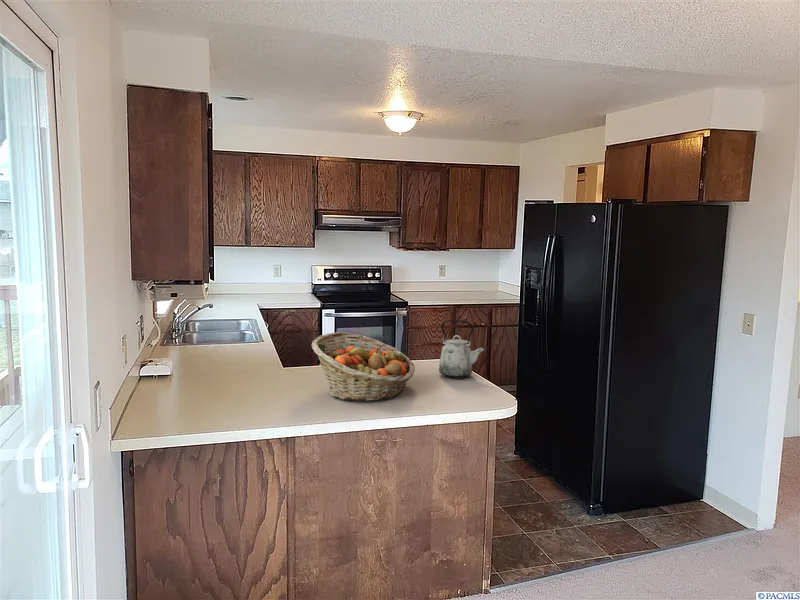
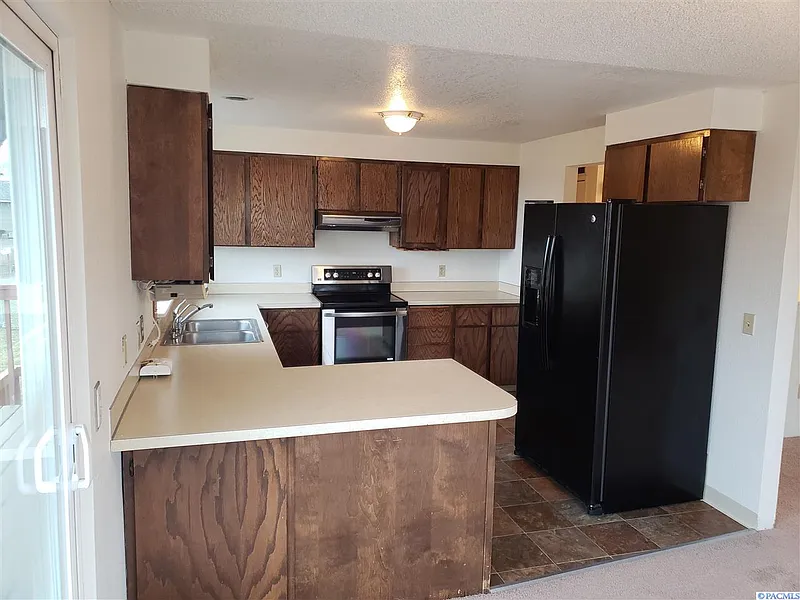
- kettle [438,319,486,379]
- fruit basket [311,331,416,402]
